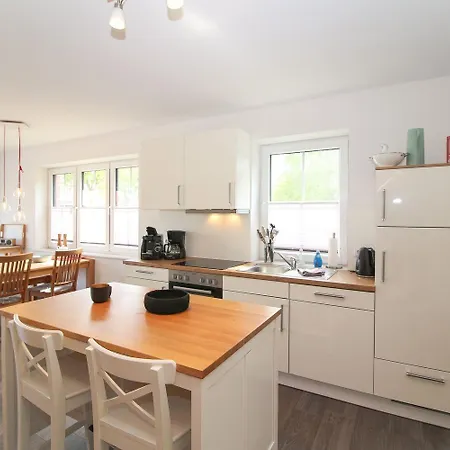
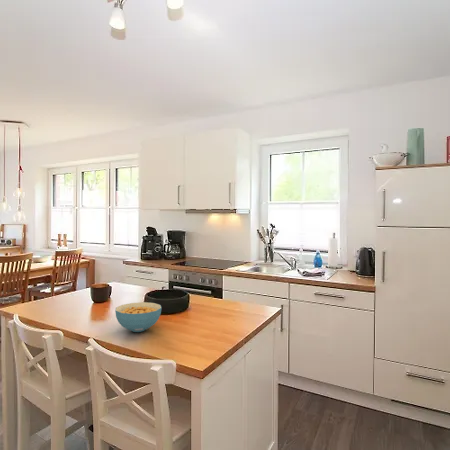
+ cereal bowl [114,301,162,333]
